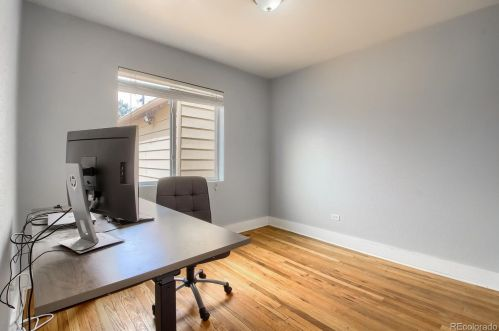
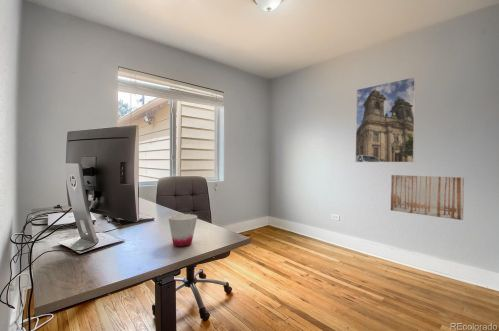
+ cup [167,213,198,248]
+ wall art [390,174,465,221]
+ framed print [354,76,417,163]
